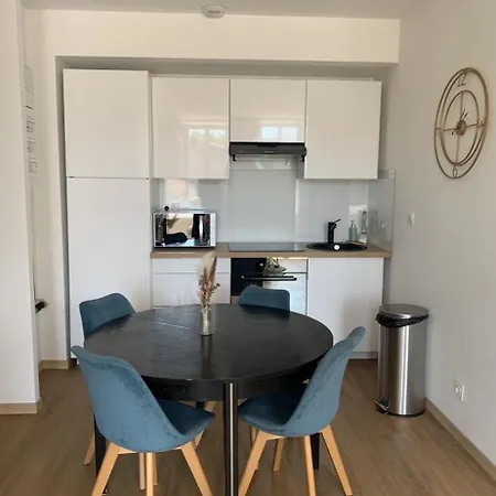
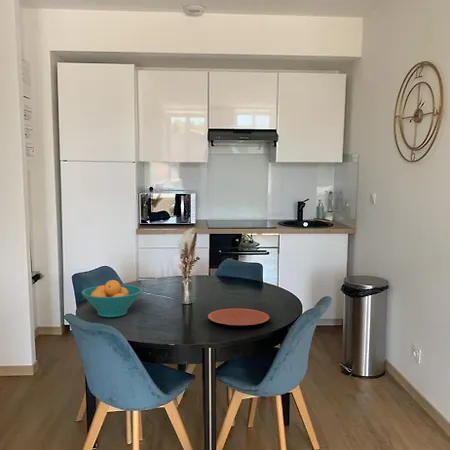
+ plate [207,308,270,326]
+ fruit bowl [80,279,144,318]
